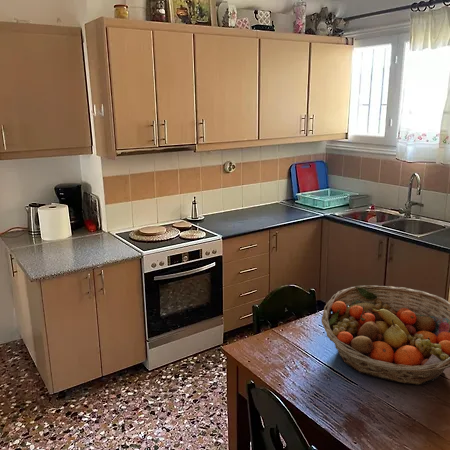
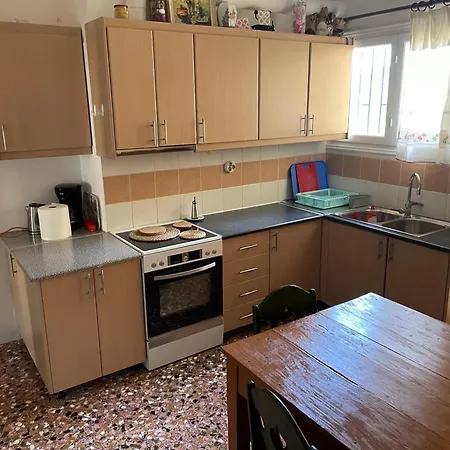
- fruit basket [320,285,450,385]
